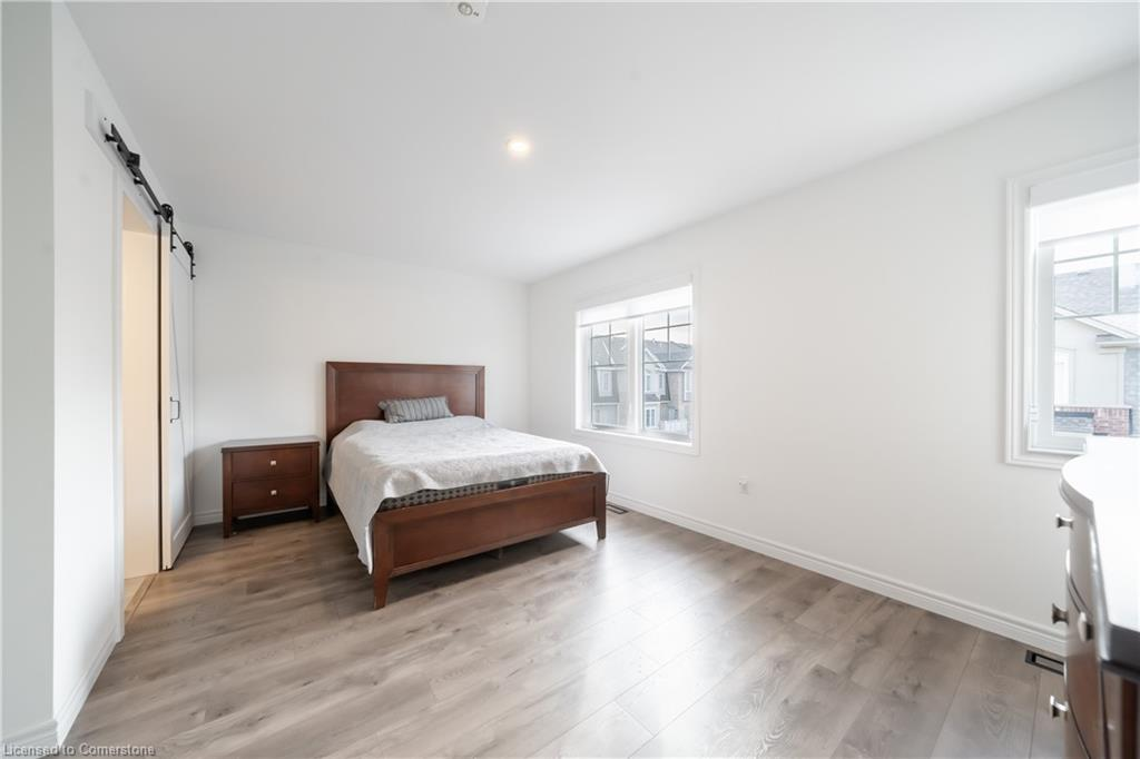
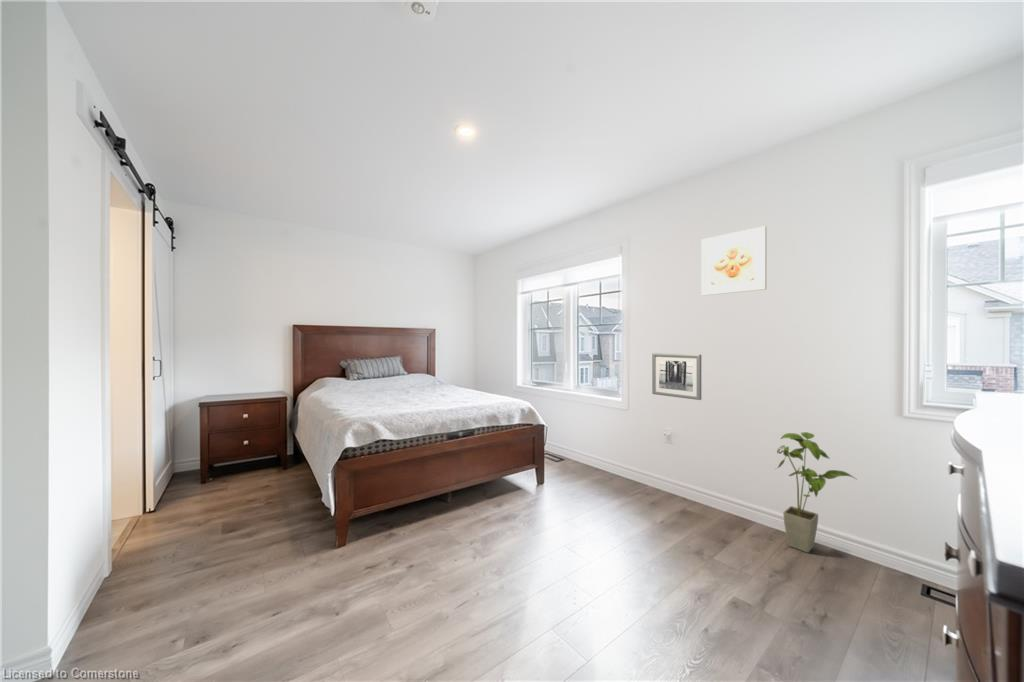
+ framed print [700,225,768,297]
+ house plant [775,431,857,554]
+ wall art [651,352,702,401]
